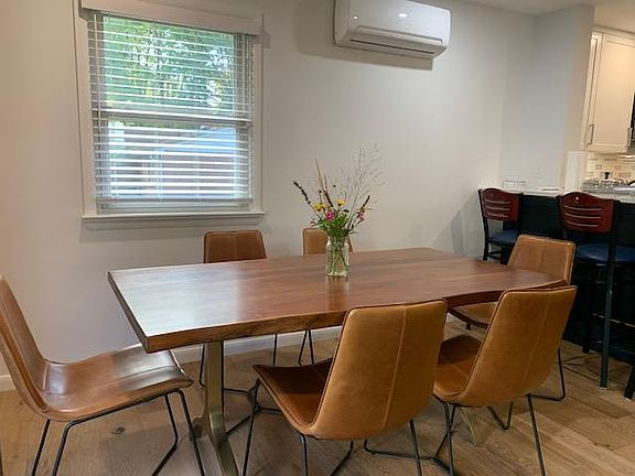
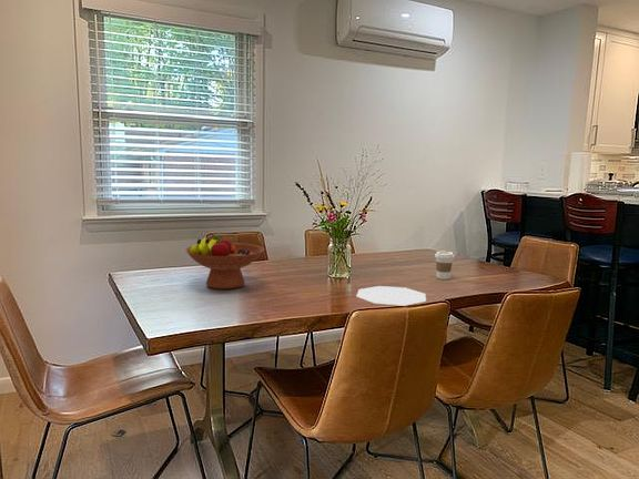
+ plate [356,285,427,306]
+ coffee cup [434,251,456,281]
+ fruit bowl [184,234,265,291]
